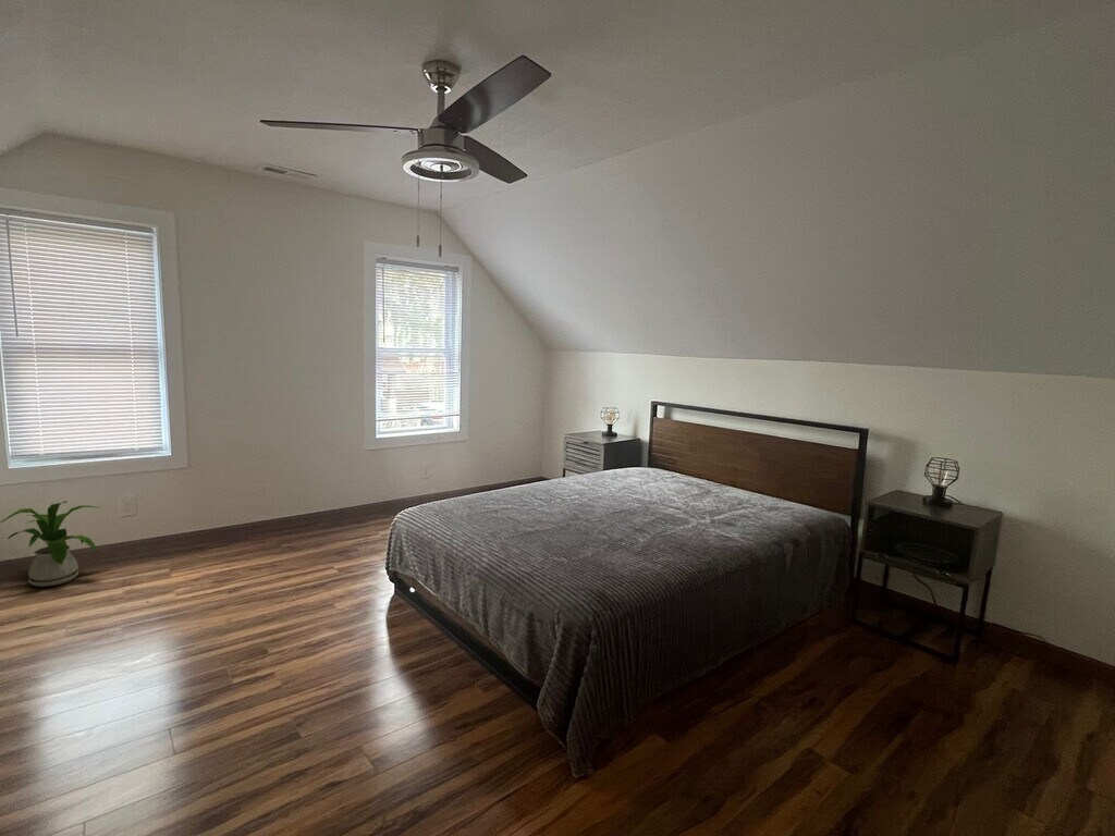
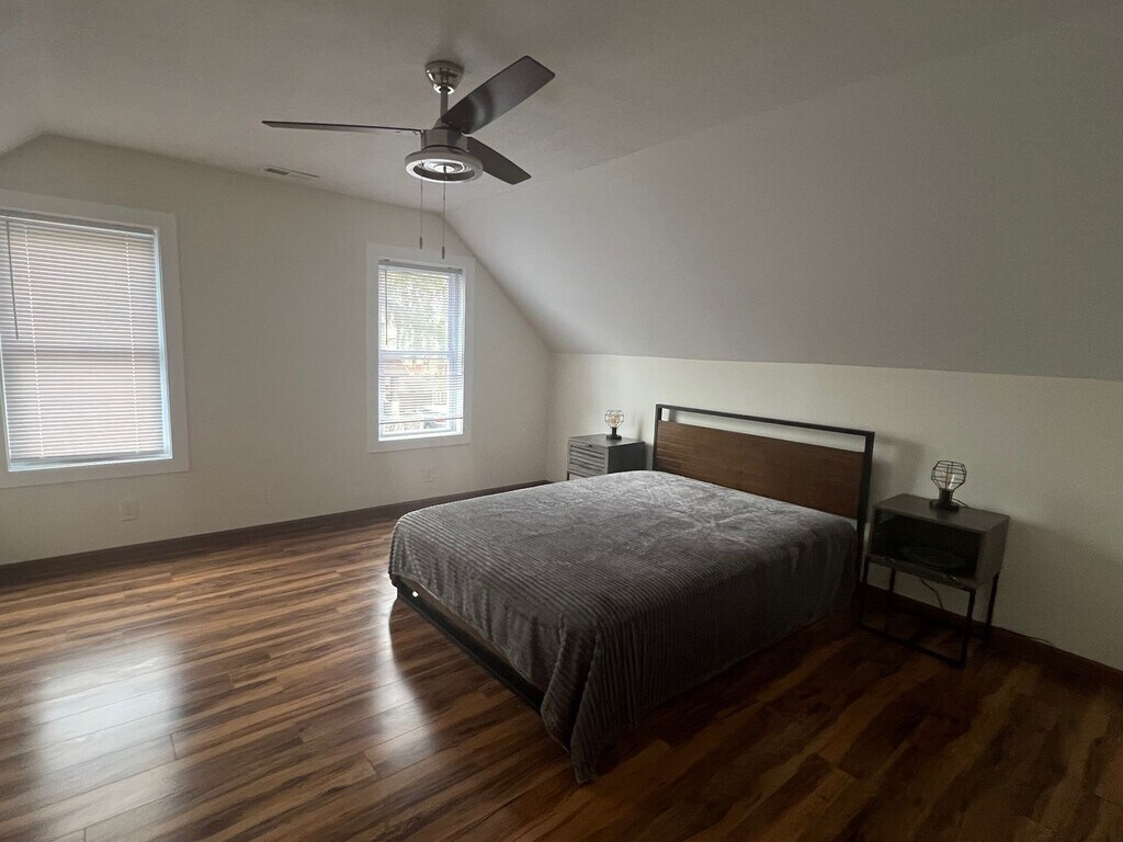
- house plant [0,500,102,588]
